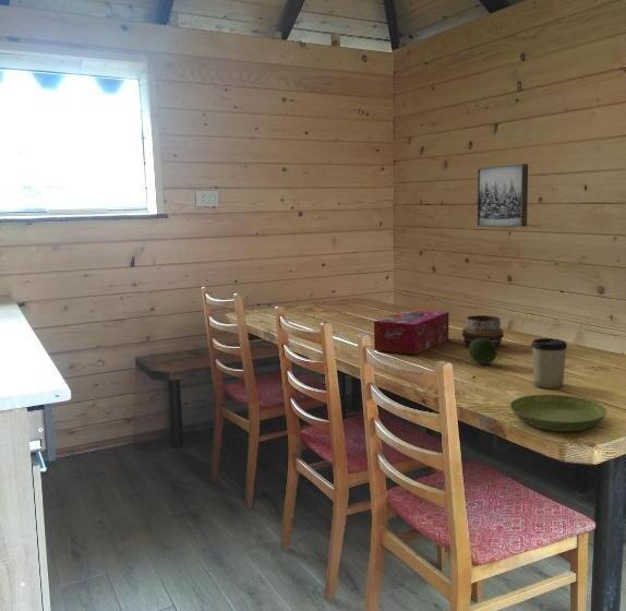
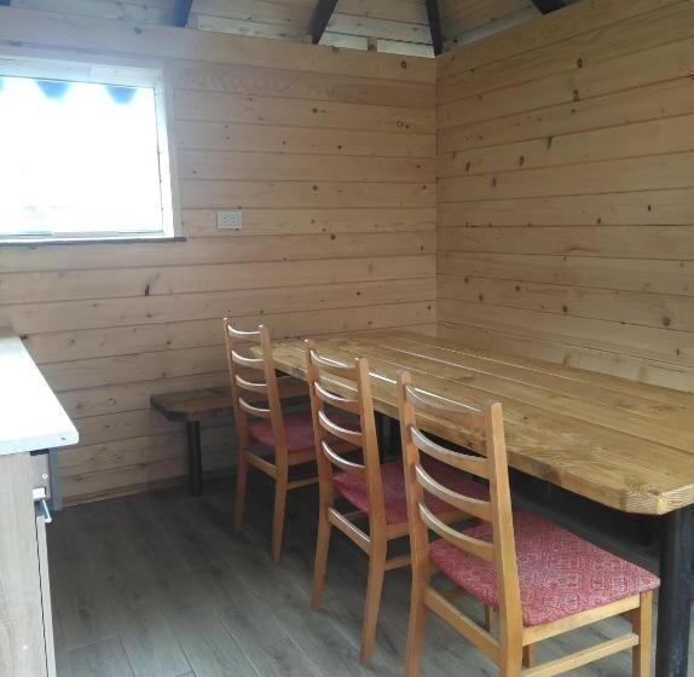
- decorative bowl [461,314,505,347]
- wall art [475,163,529,228]
- cup [530,337,568,390]
- saucer [509,394,607,432]
- fruit [468,338,498,366]
- tissue box [373,309,449,356]
